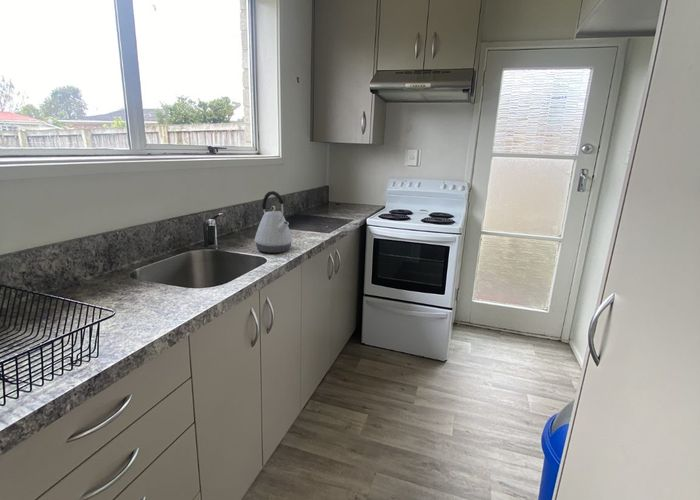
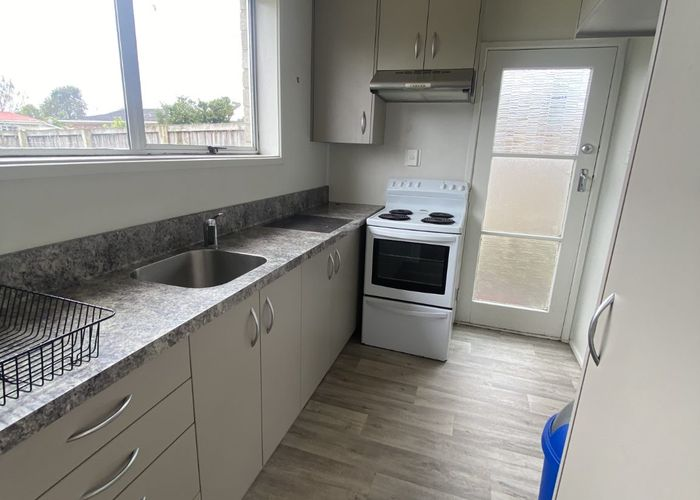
- kettle [254,190,293,254]
